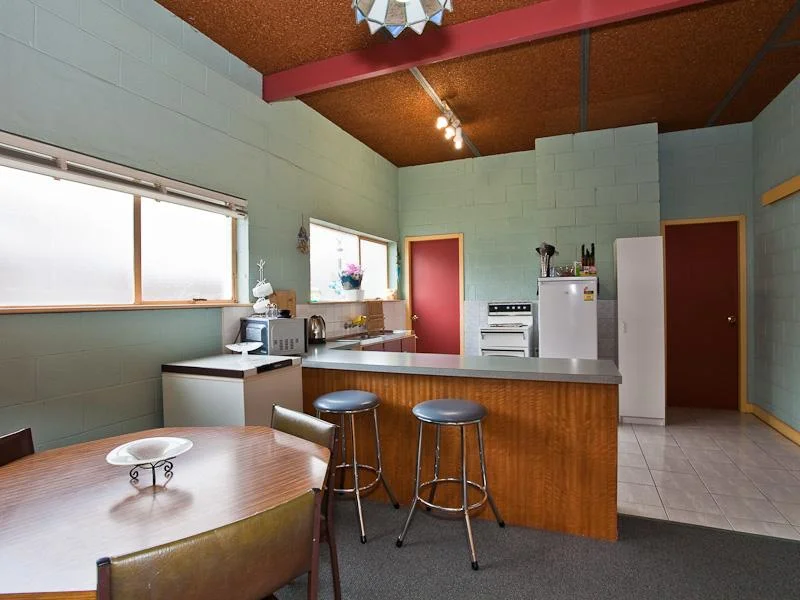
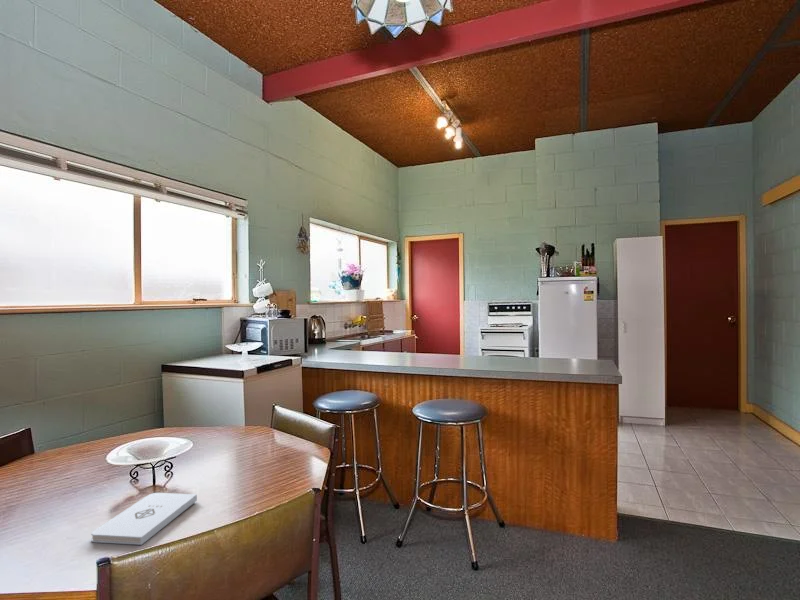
+ notepad [90,492,198,546]
